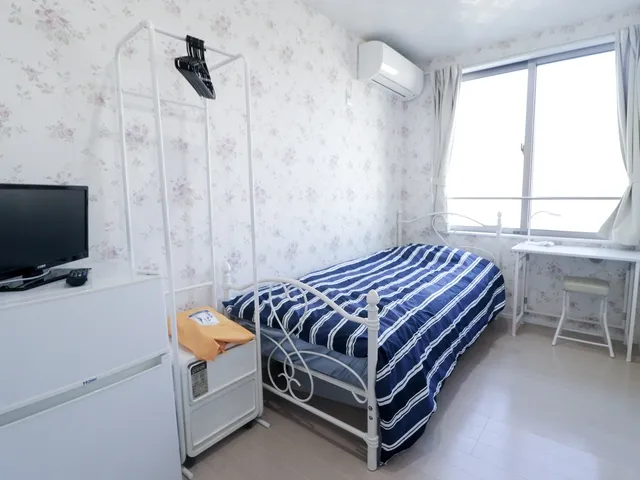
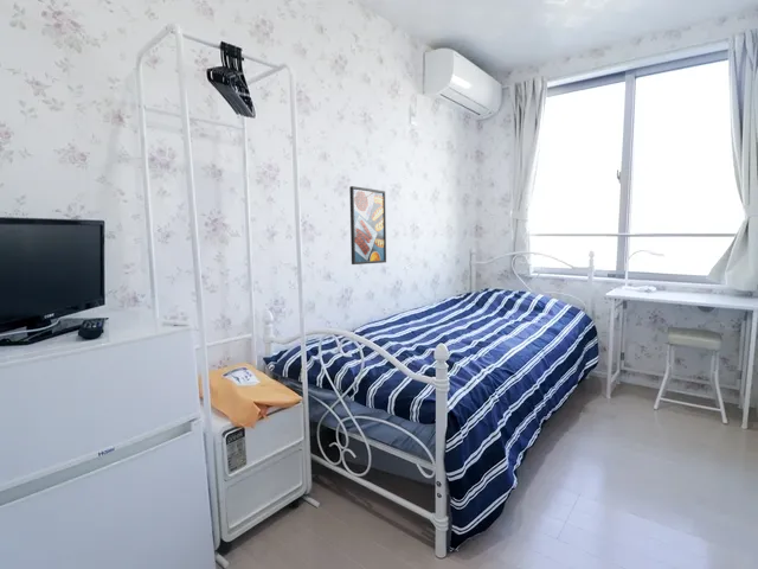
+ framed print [348,185,387,266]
